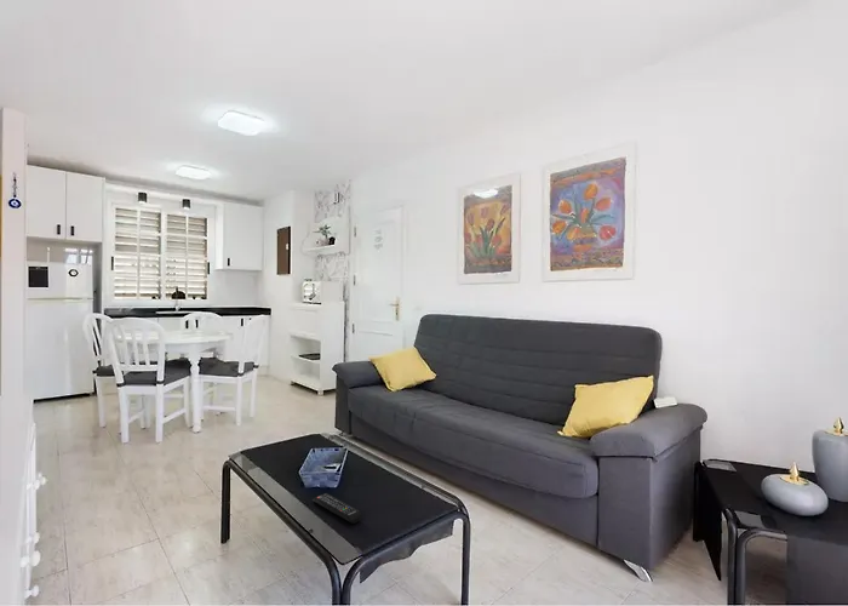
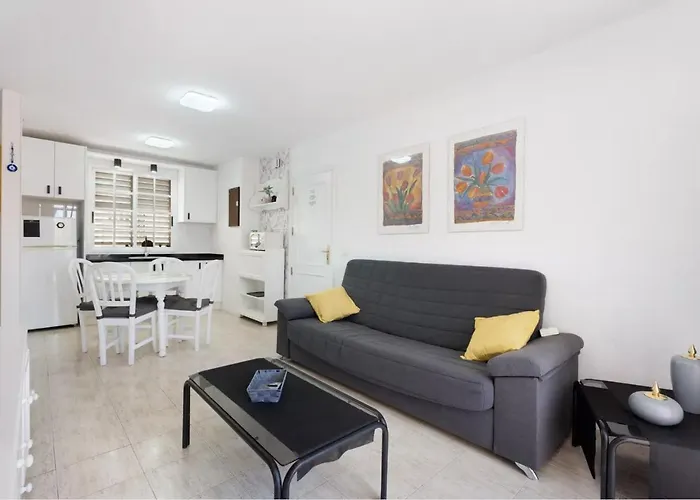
- remote control [311,492,363,525]
